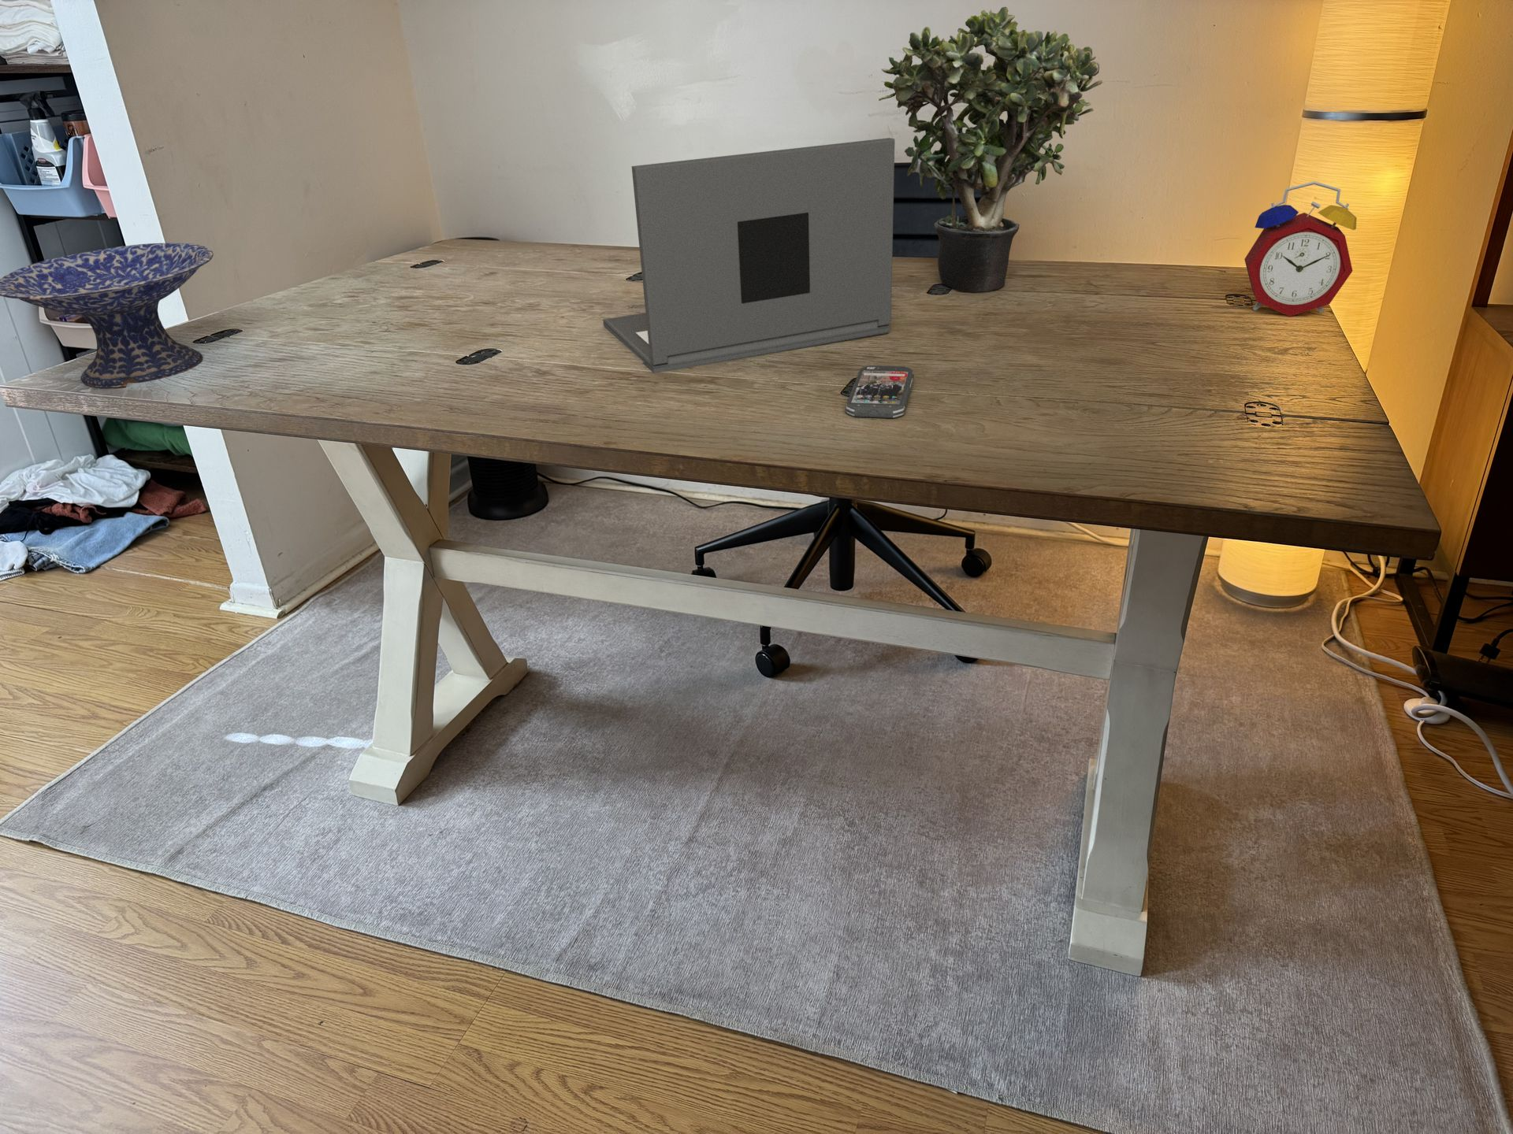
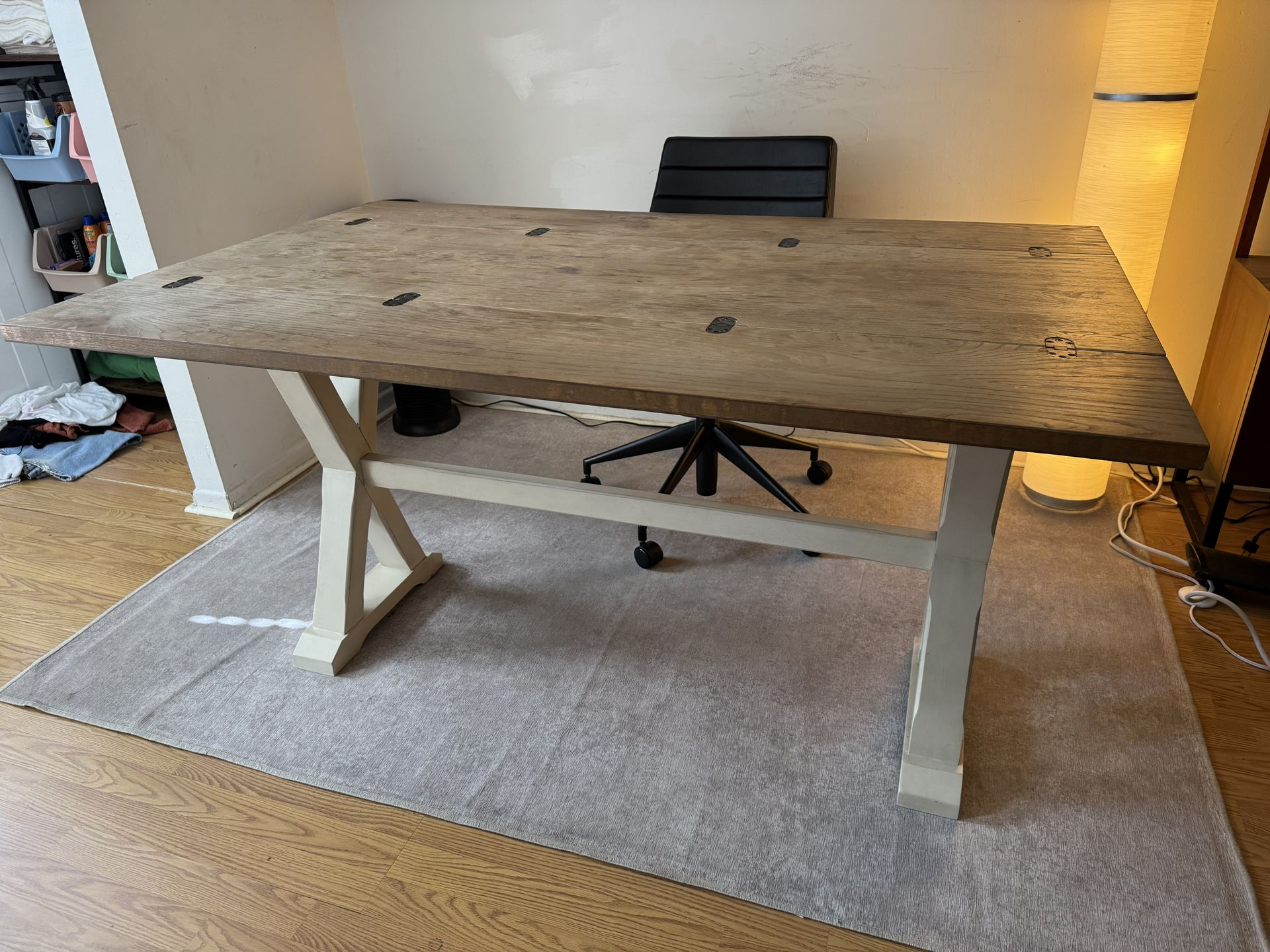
- laptop [602,137,895,374]
- alarm clock [1244,180,1358,317]
- decorative bowl [0,243,214,388]
- smartphone [845,364,915,419]
- potted plant [878,6,1103,293]
